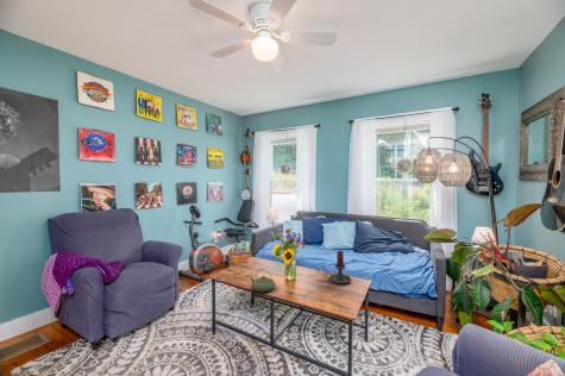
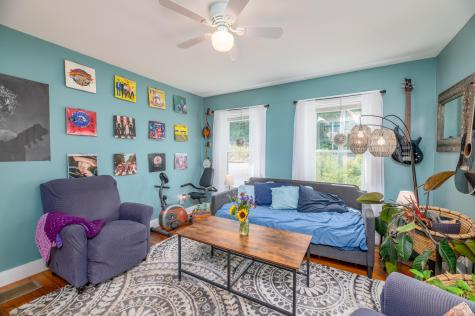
- candle holder [322,250,352,286]
- teapot [250,268,277,293]
